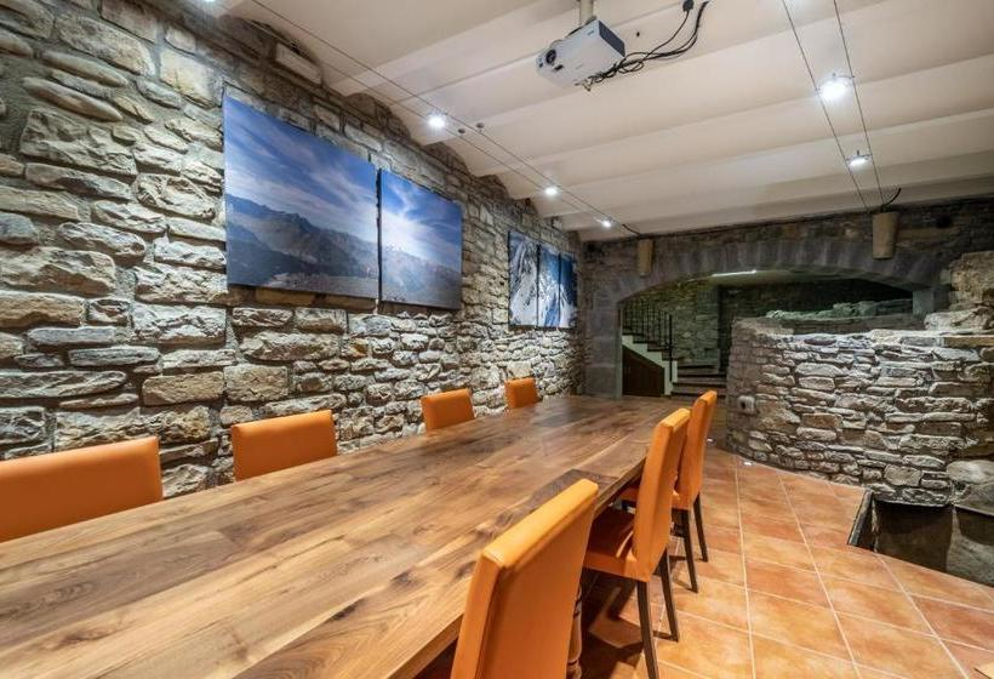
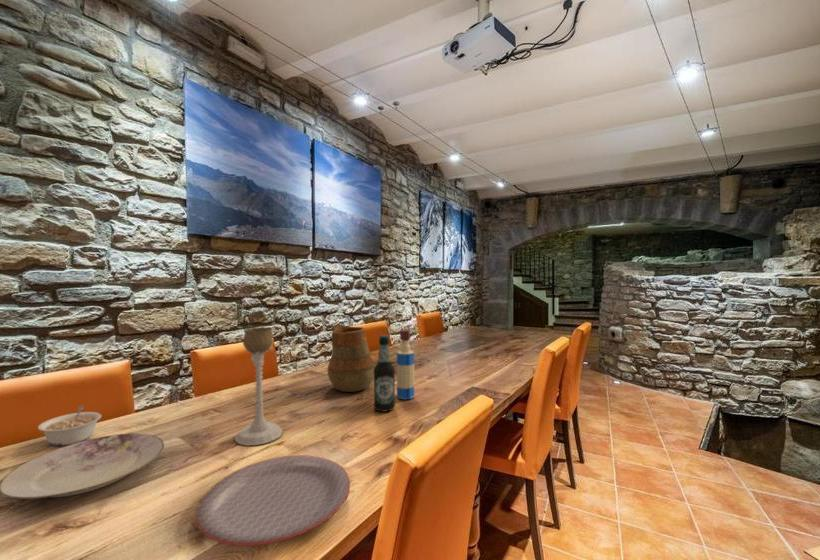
+ plate [0,432,165,500]
+ tequila bottle [396,329,415,401]
+ pitcher [327,323,376,393]
+ legume [37,405,103,447]
+ bottle [373,334,396,413]
+ plate [195,454,351,547]
+ candle holder [234,326,284,446]
